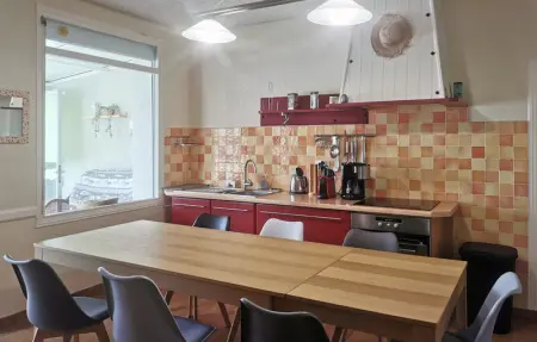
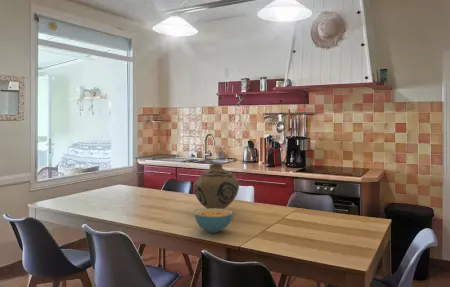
+ cereal bowl [193,208,234,234]
+ vase [193,163,240,209]
